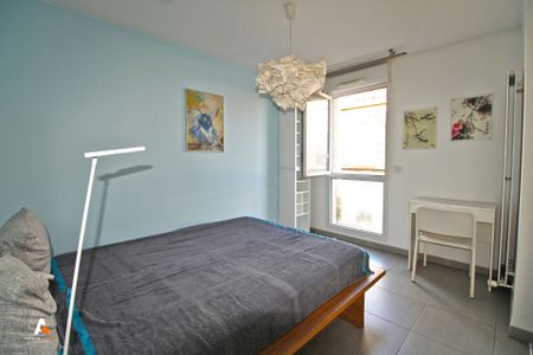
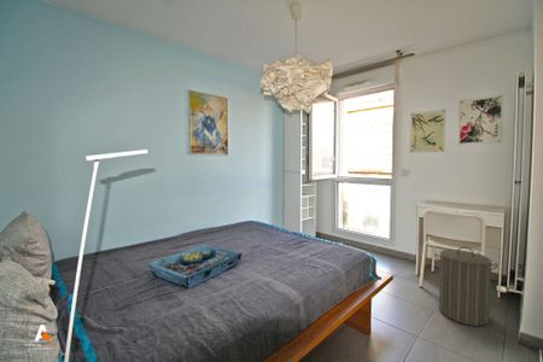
+ serving tray [146,244,243,290]
+ laundry hamper [433,245,500,327]
